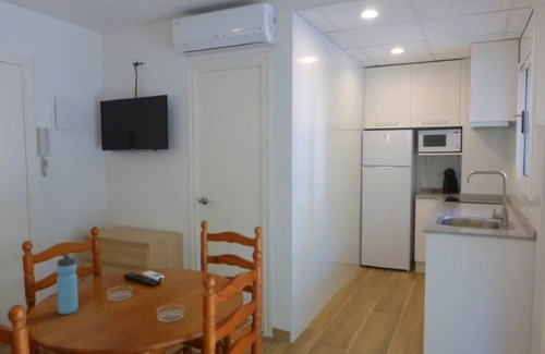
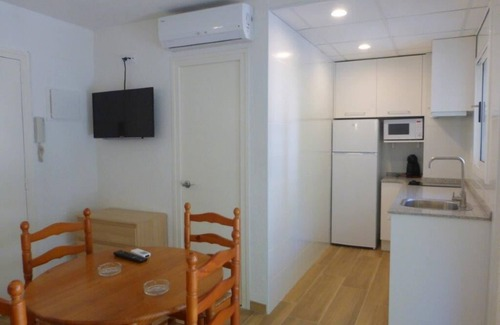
- water bottle [56,254,80,316]
